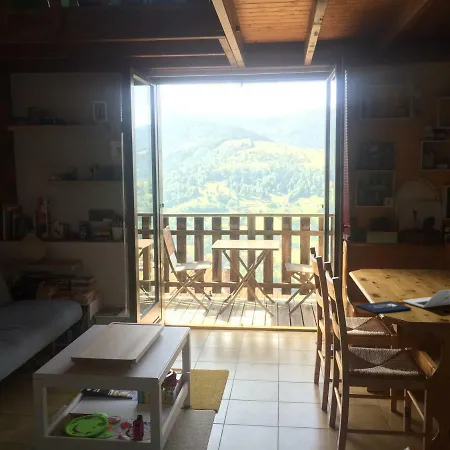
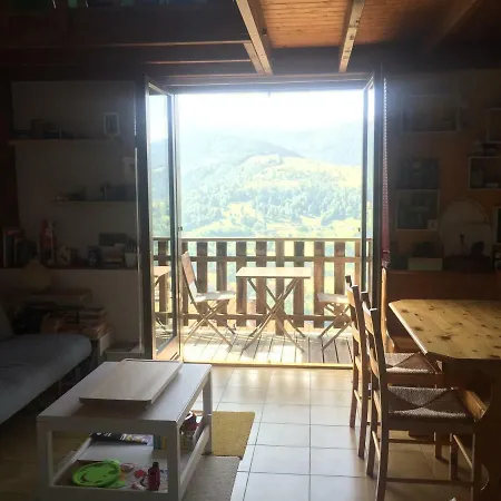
- laptop [355,289,450,315]
